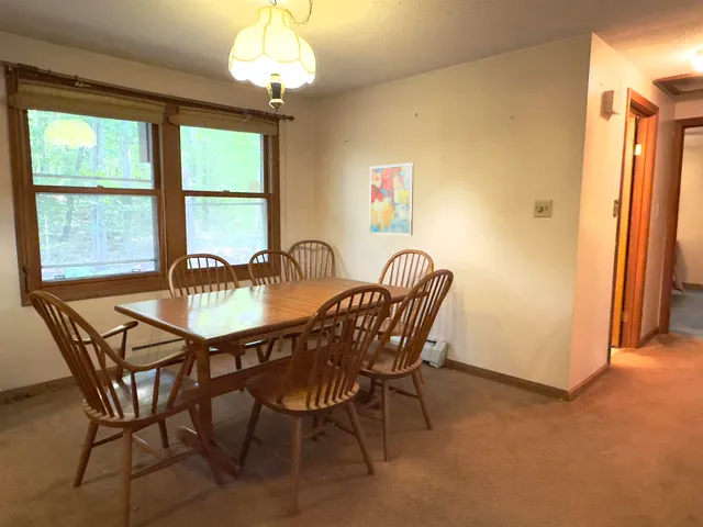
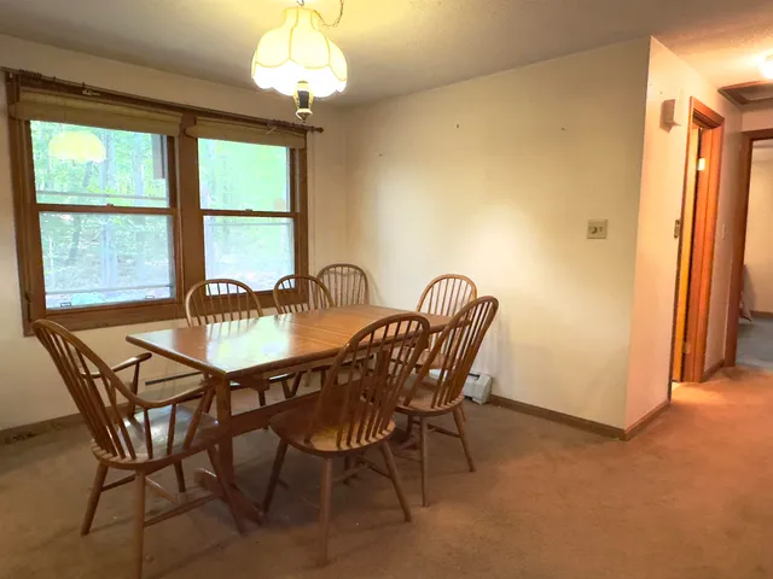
- wall art [368,161,415,237]
